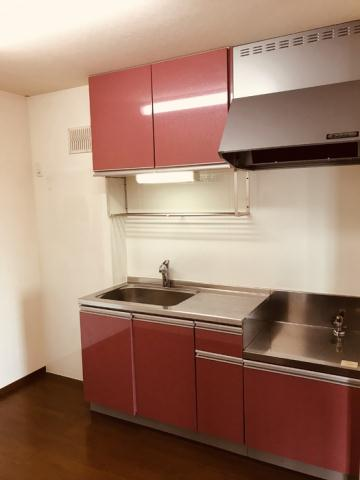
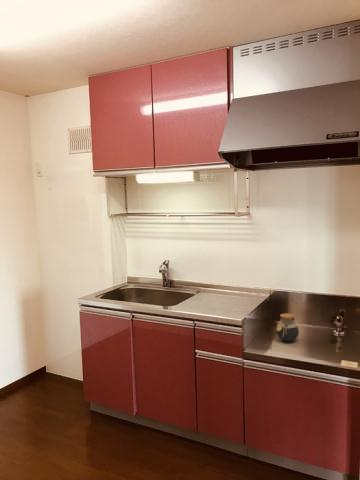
+ jar [275,313,300,342]
